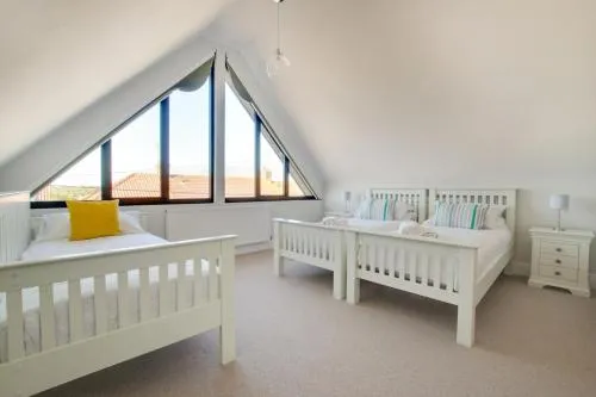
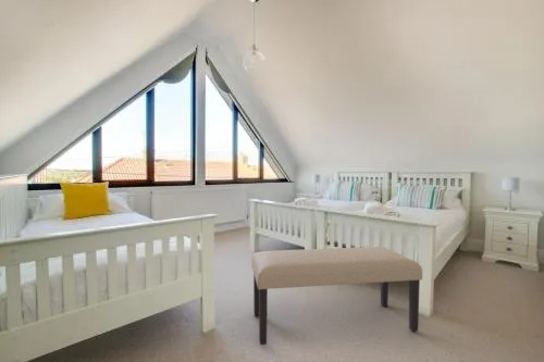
+ bench [251,246,423,346]
